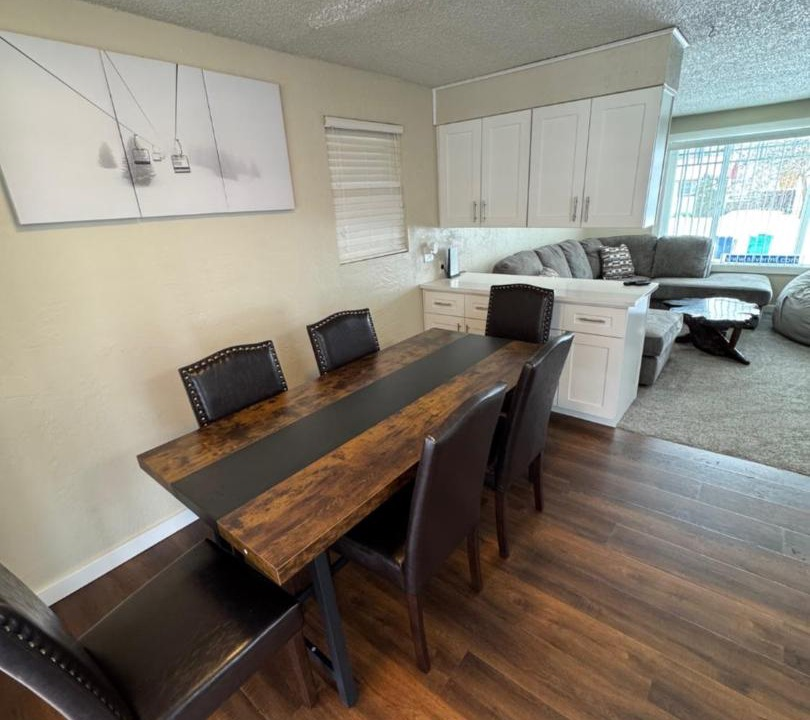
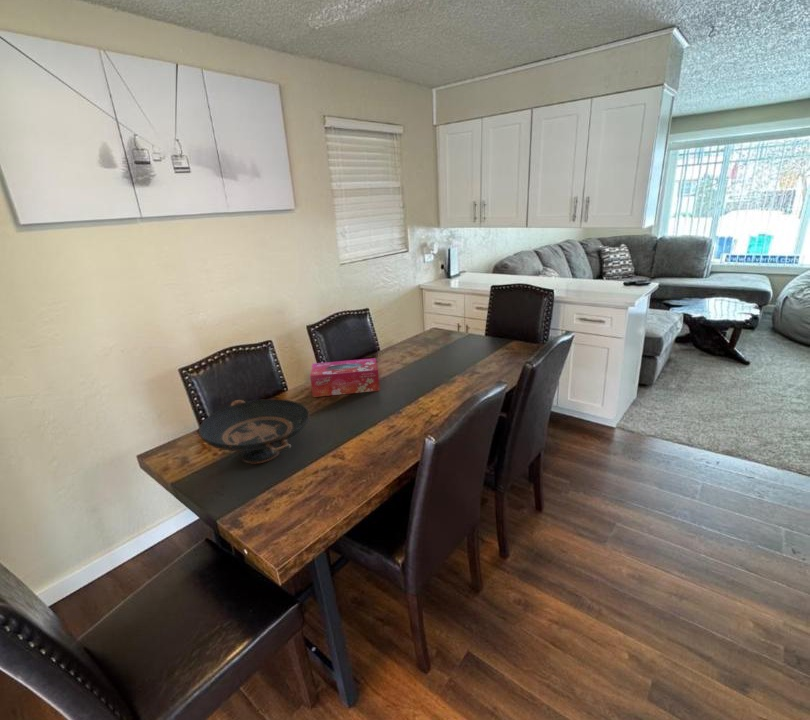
+ decorative bowl [198,398,310,464]
+ tissue box [309,357,381,398]
